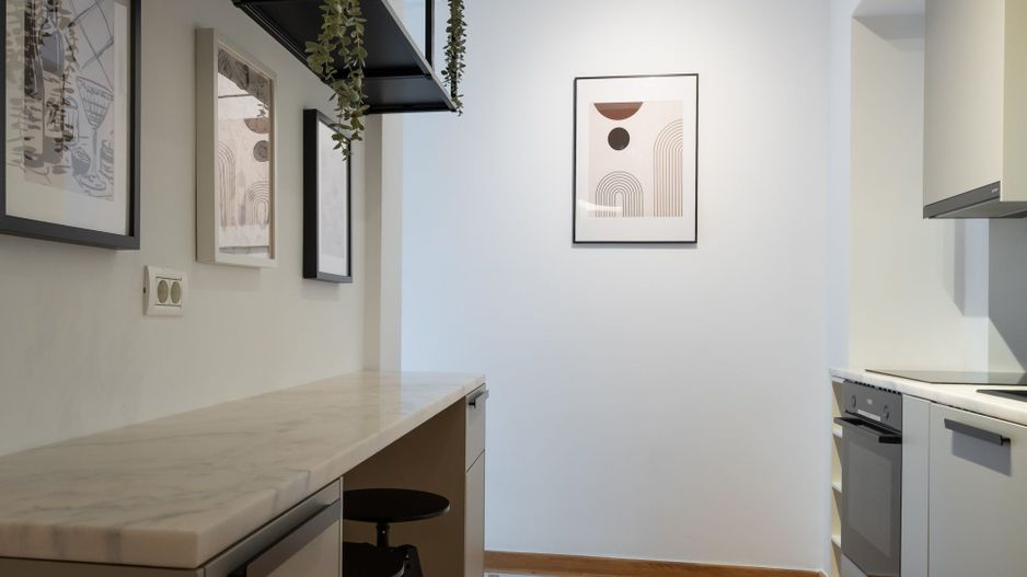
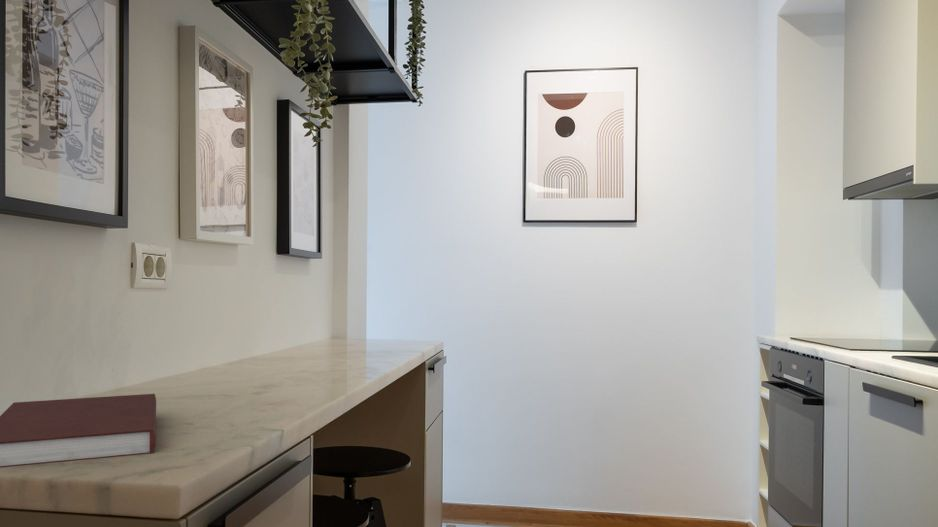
+ notebook [0,393,157,469]
